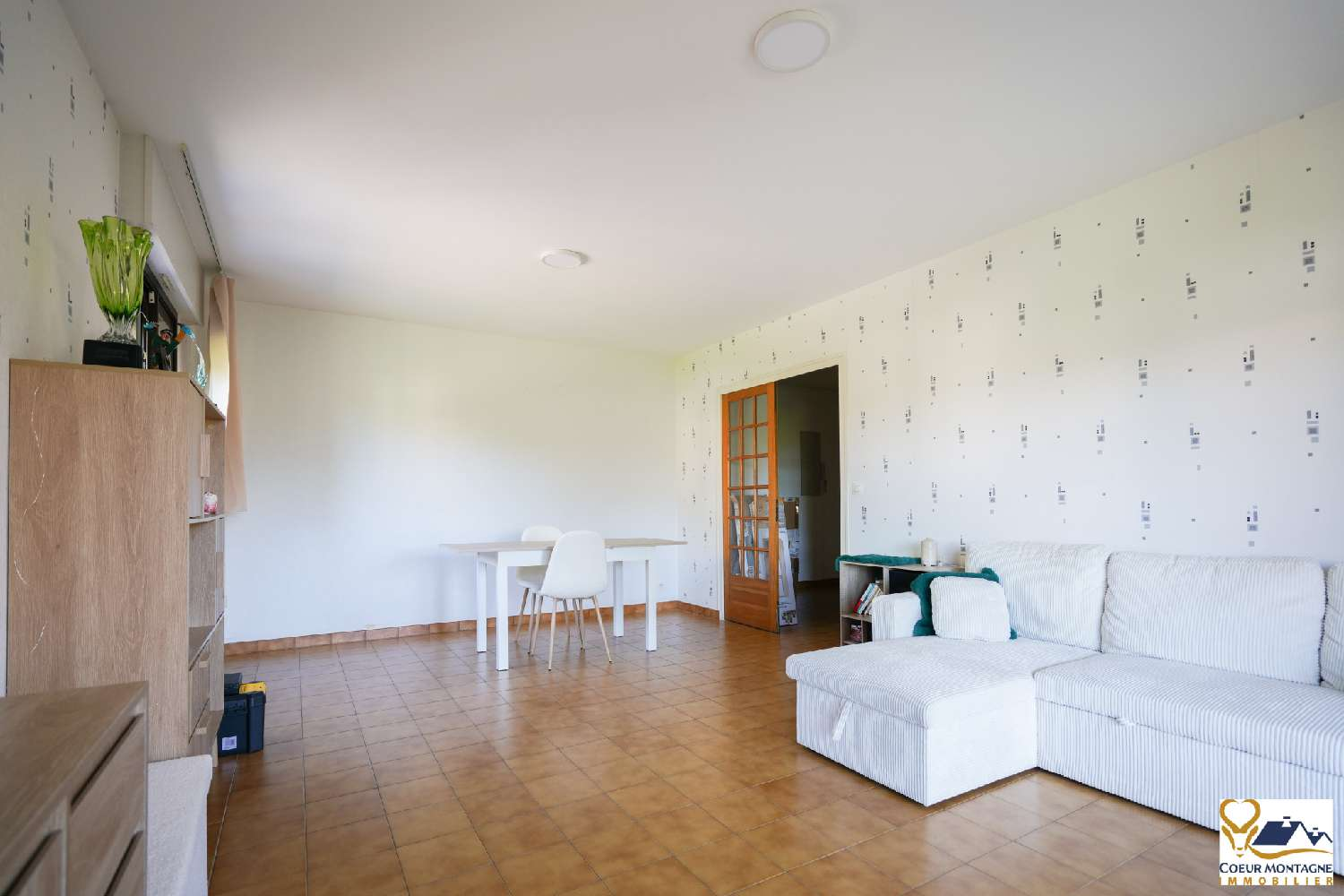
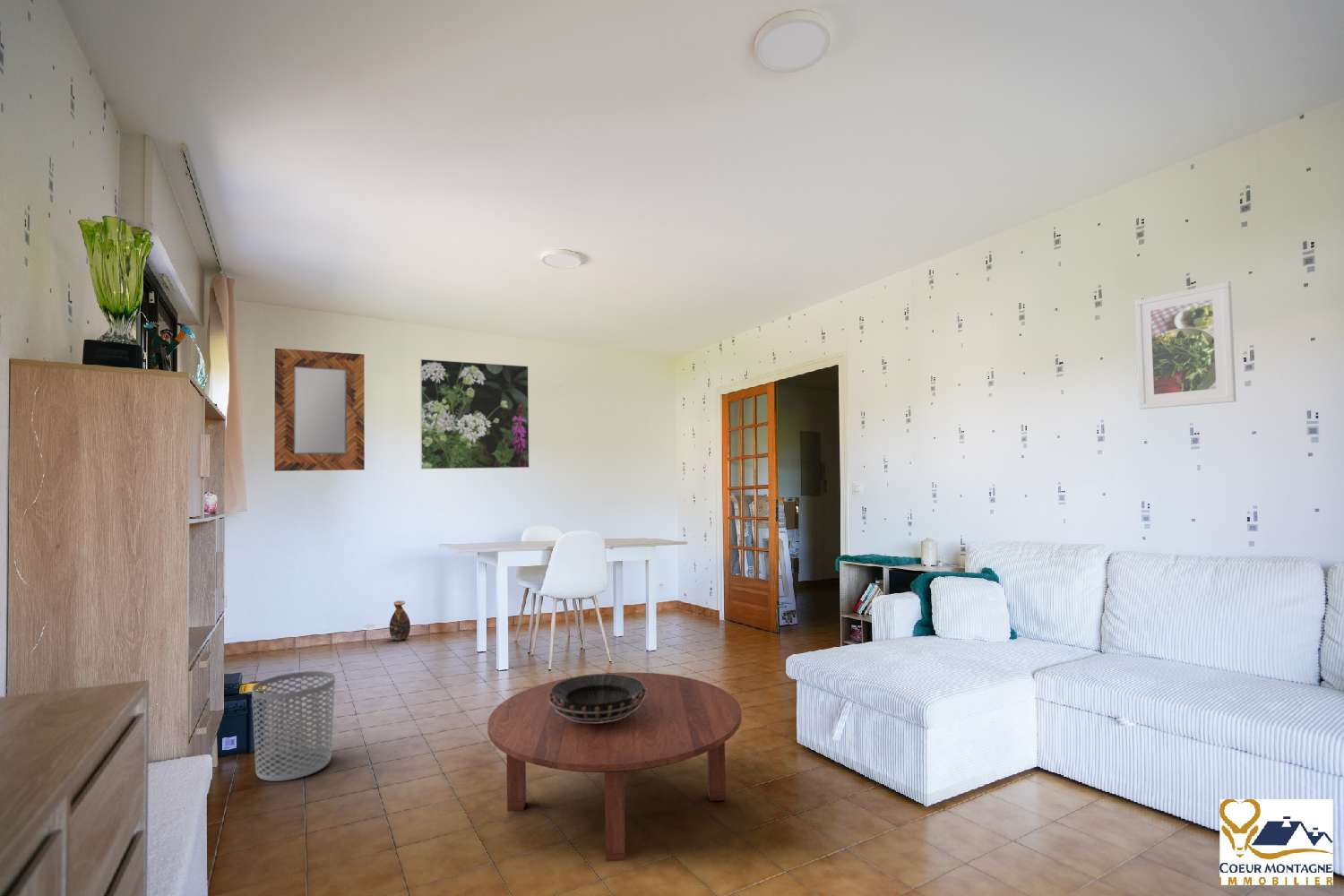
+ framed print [419,358,530,470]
+ home mirror [273,348,366,472]
+ vase [389,600,411,642]
+ waste bin [251,670,336,782]
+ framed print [1134,280,1237,410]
+ coffee table [487,671,742,862]
+ decorative bowl [548,673,647,723]
